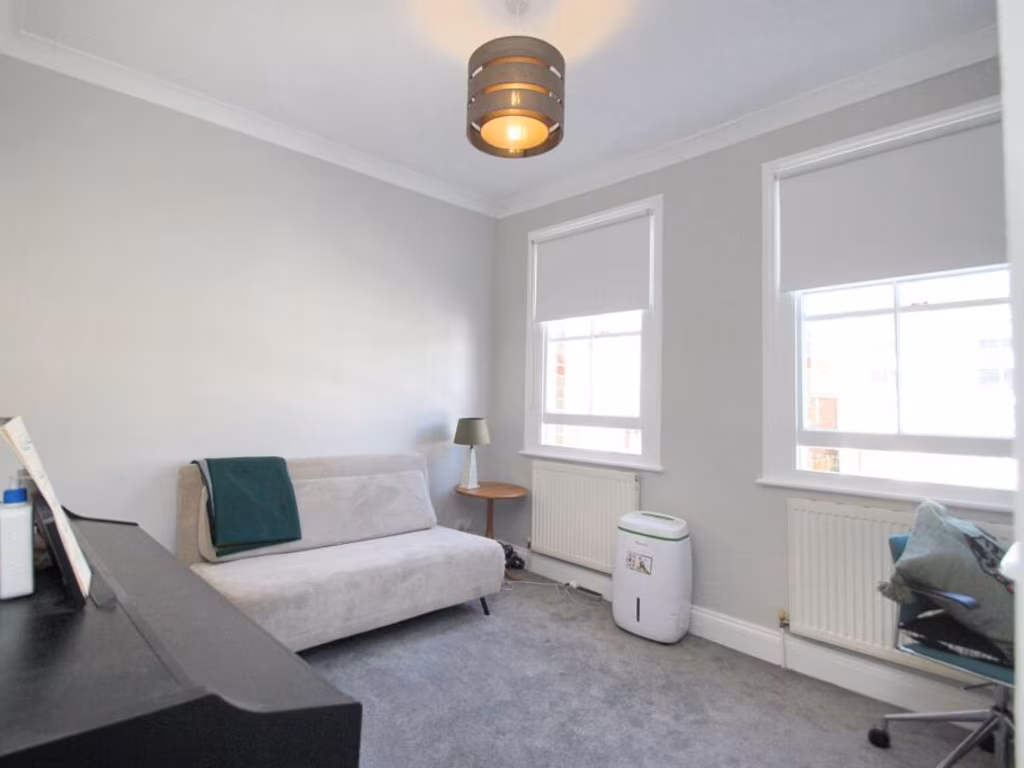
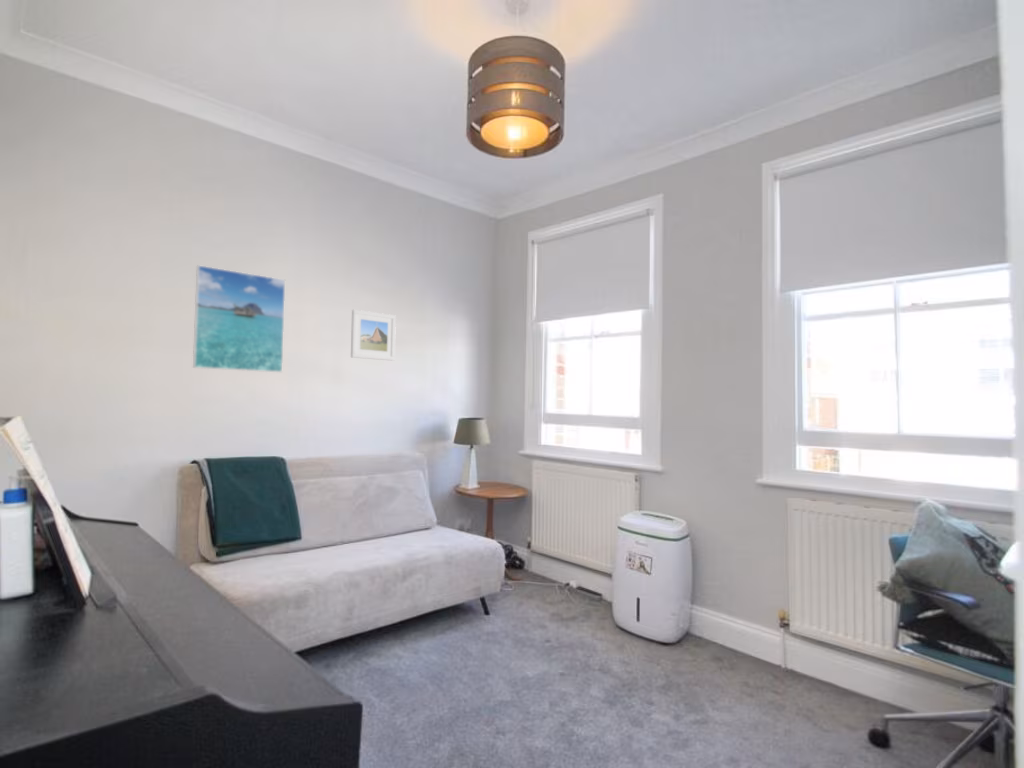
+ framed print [350,309,397,362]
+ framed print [192,264,286,373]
